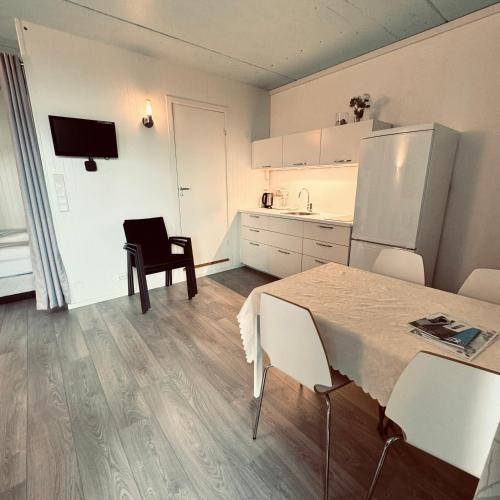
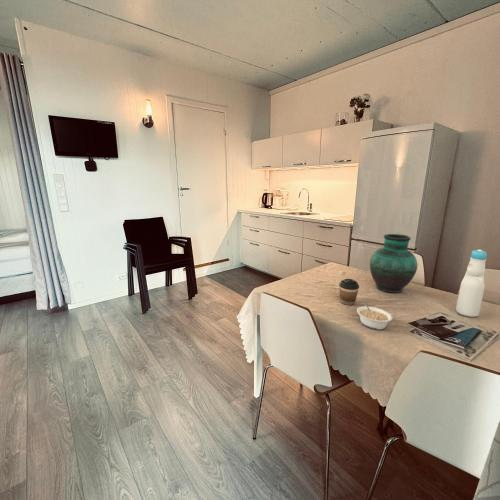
+ vase [369,233,419,294]
+ bottle [455,249,488,318]
+ legume [356,300,393,331]
+ coffee cup [338,278,360,306]
